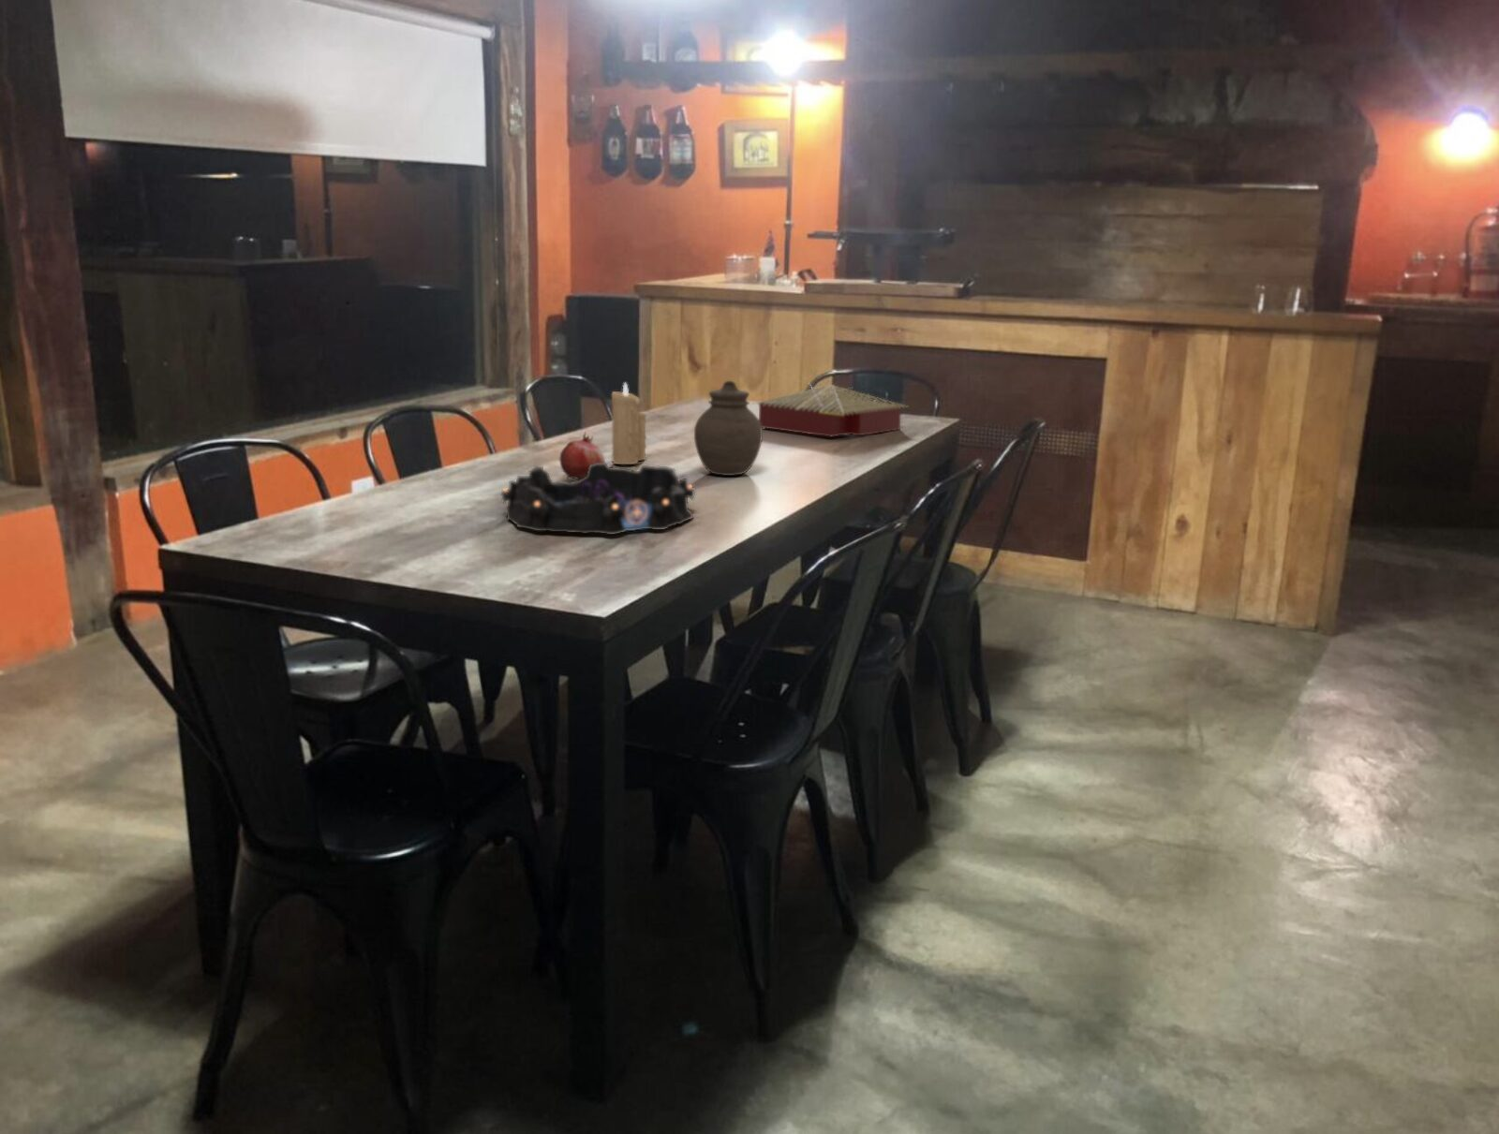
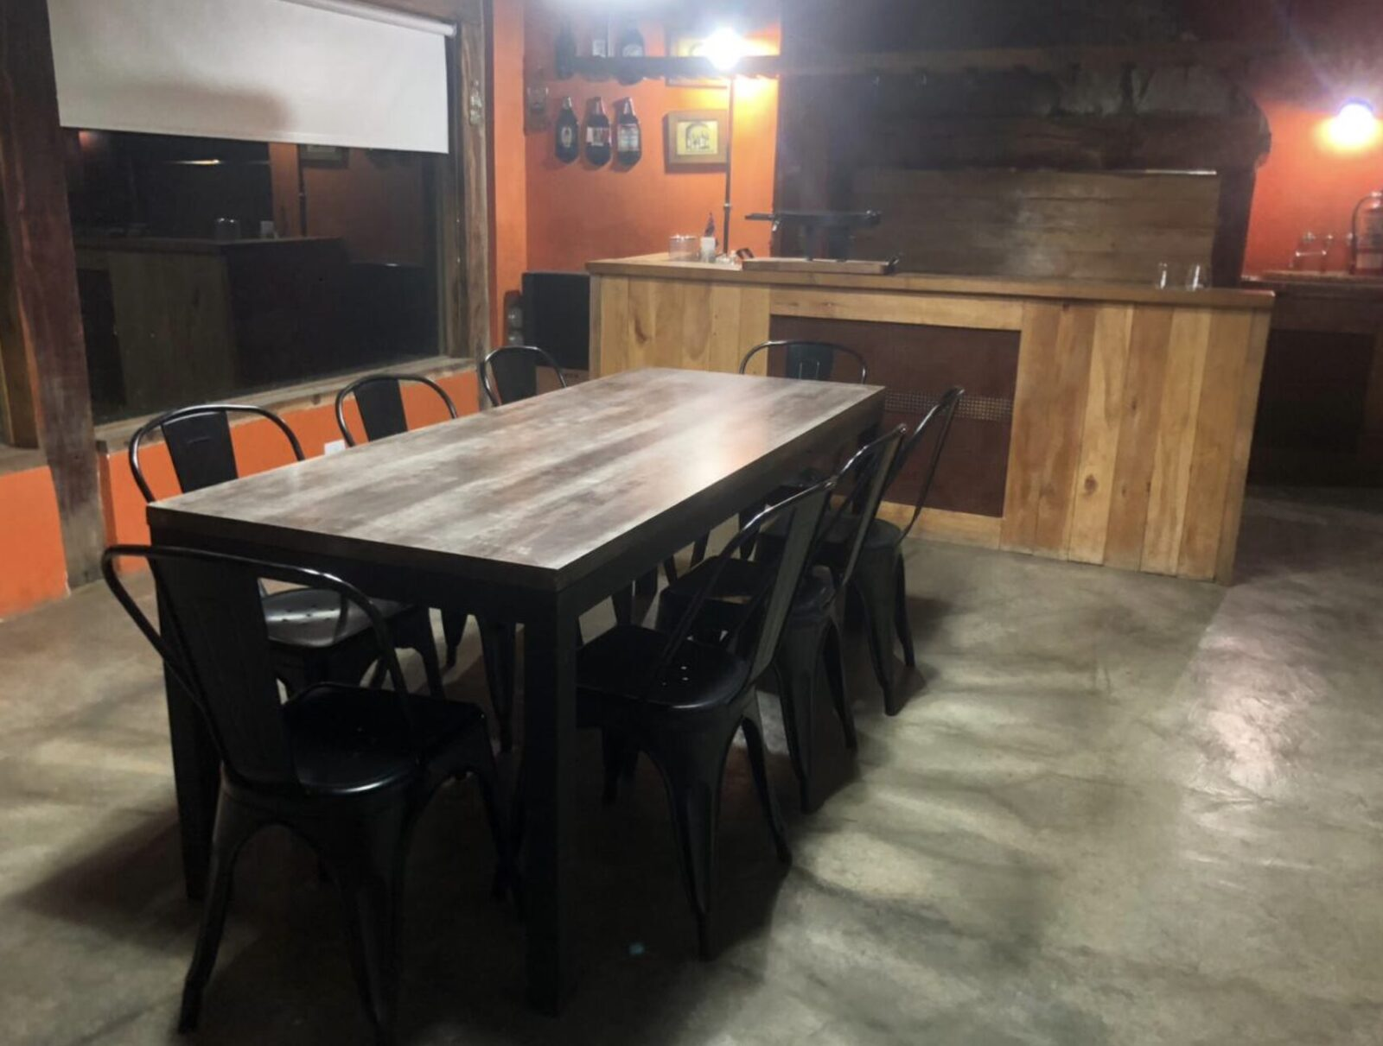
- candle [611,382,647,466]
- decorative bowl [500,462,696,536]
- jar [693,380,764,476]
- plant [751,381,909,438]
- fruit [559,431,607,480]
